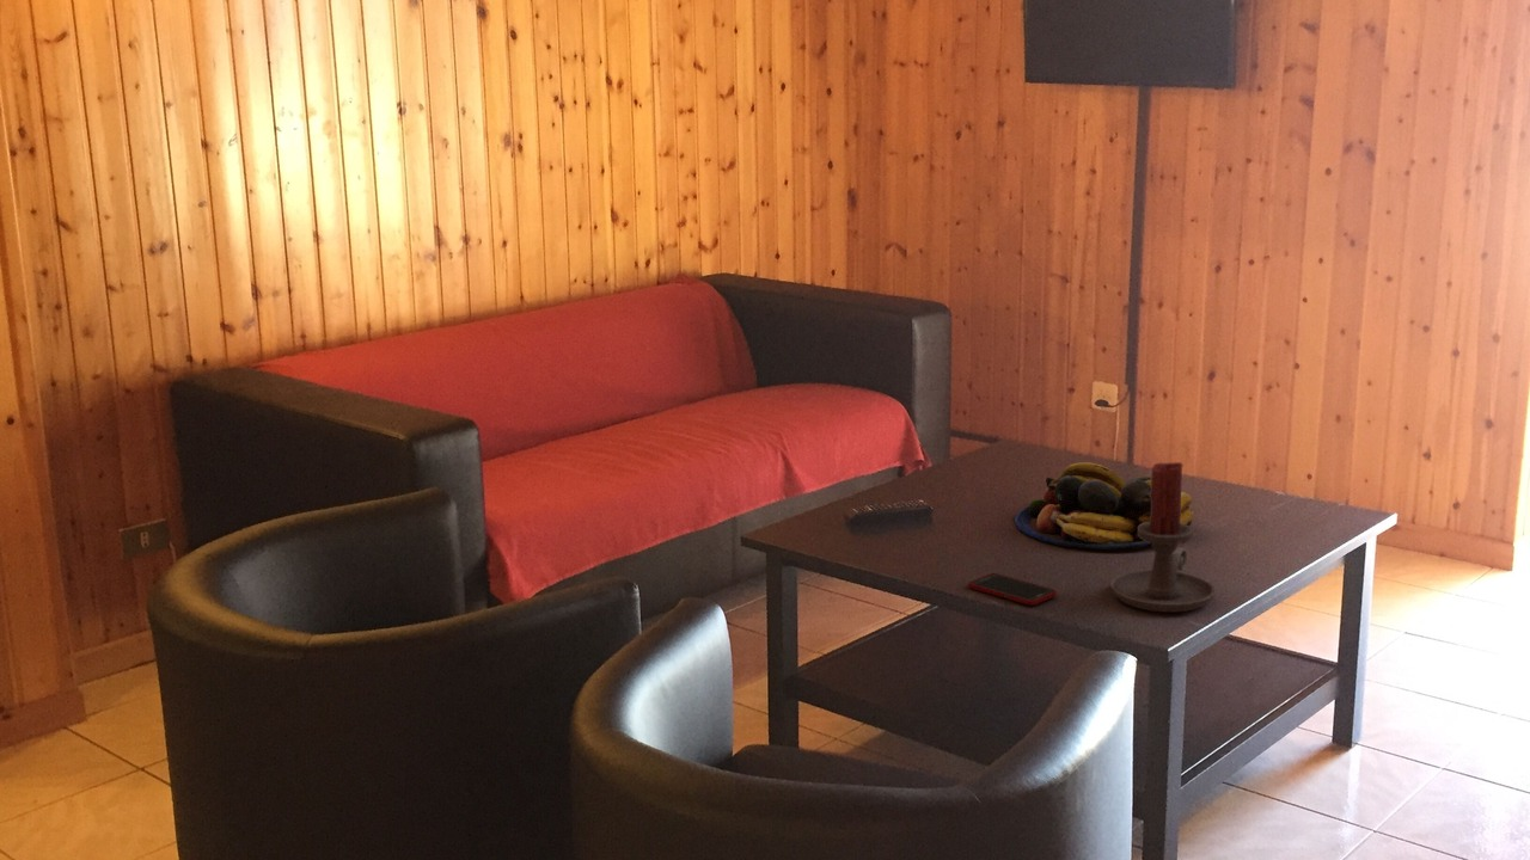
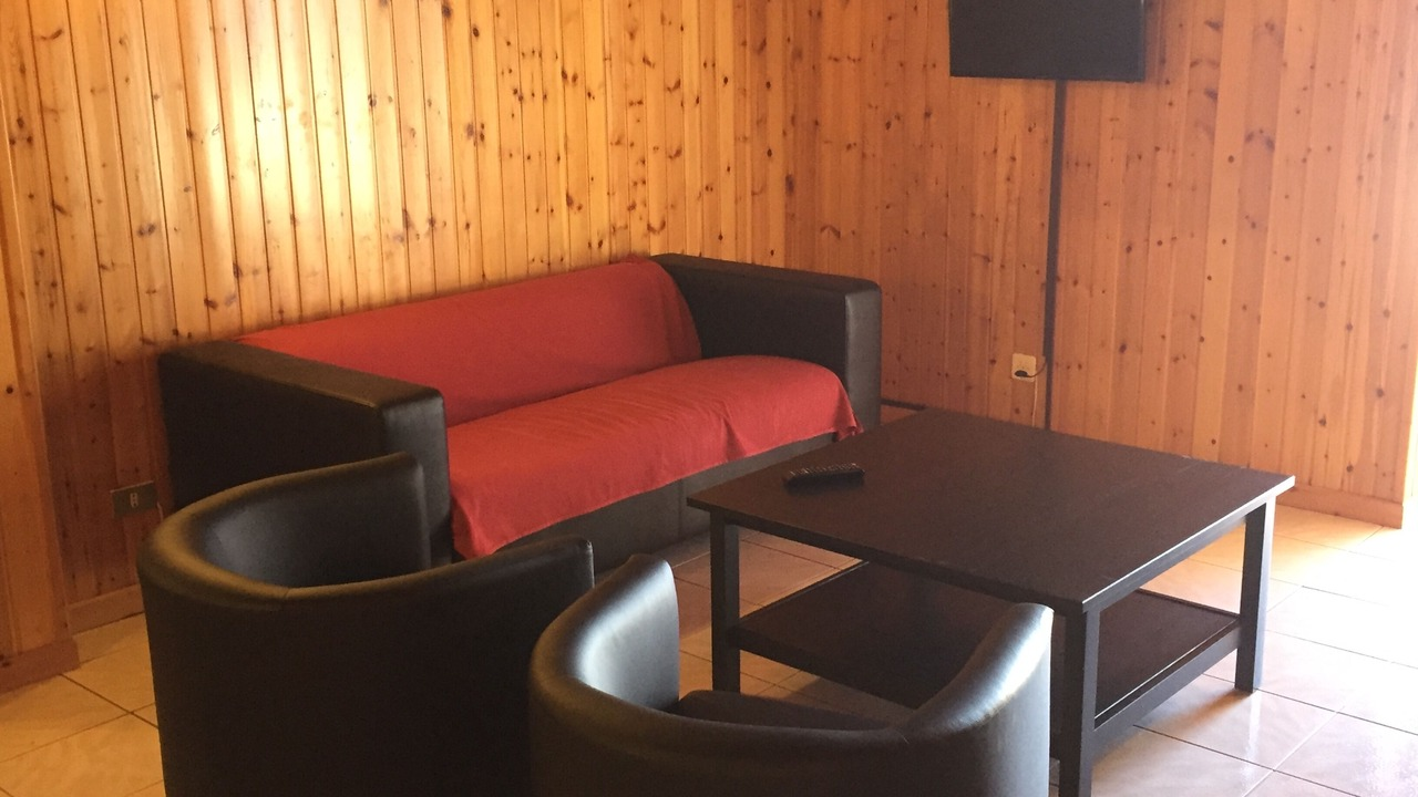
- fruit bowl [1014,461,1194,551]
- cell phone [967,572,1058,607]
- candle holder [1109,461,1216,613]
